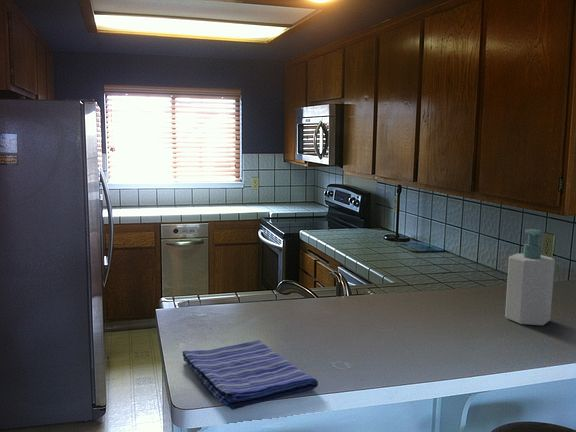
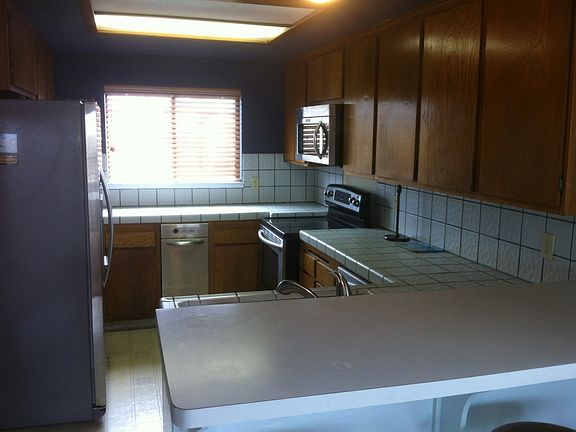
- soap bottle [504,228,556,327]
- dish towel [182,339,319,411]
